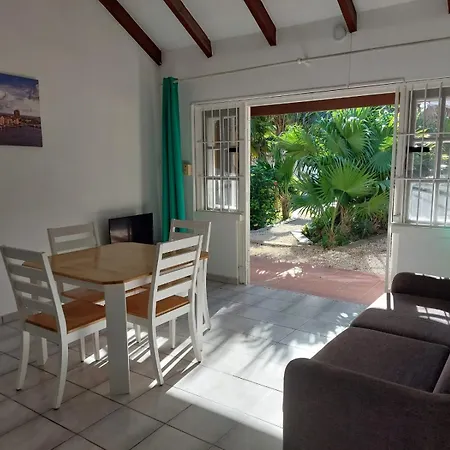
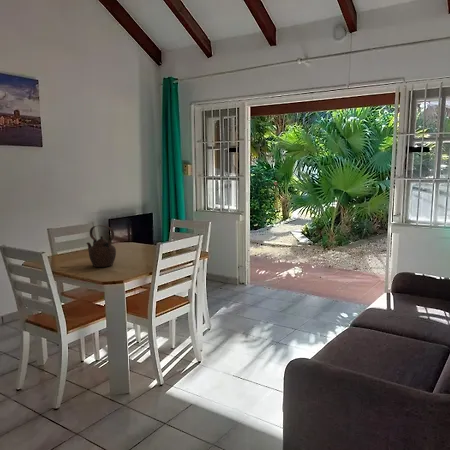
+ teapot [85,224,117,268]
